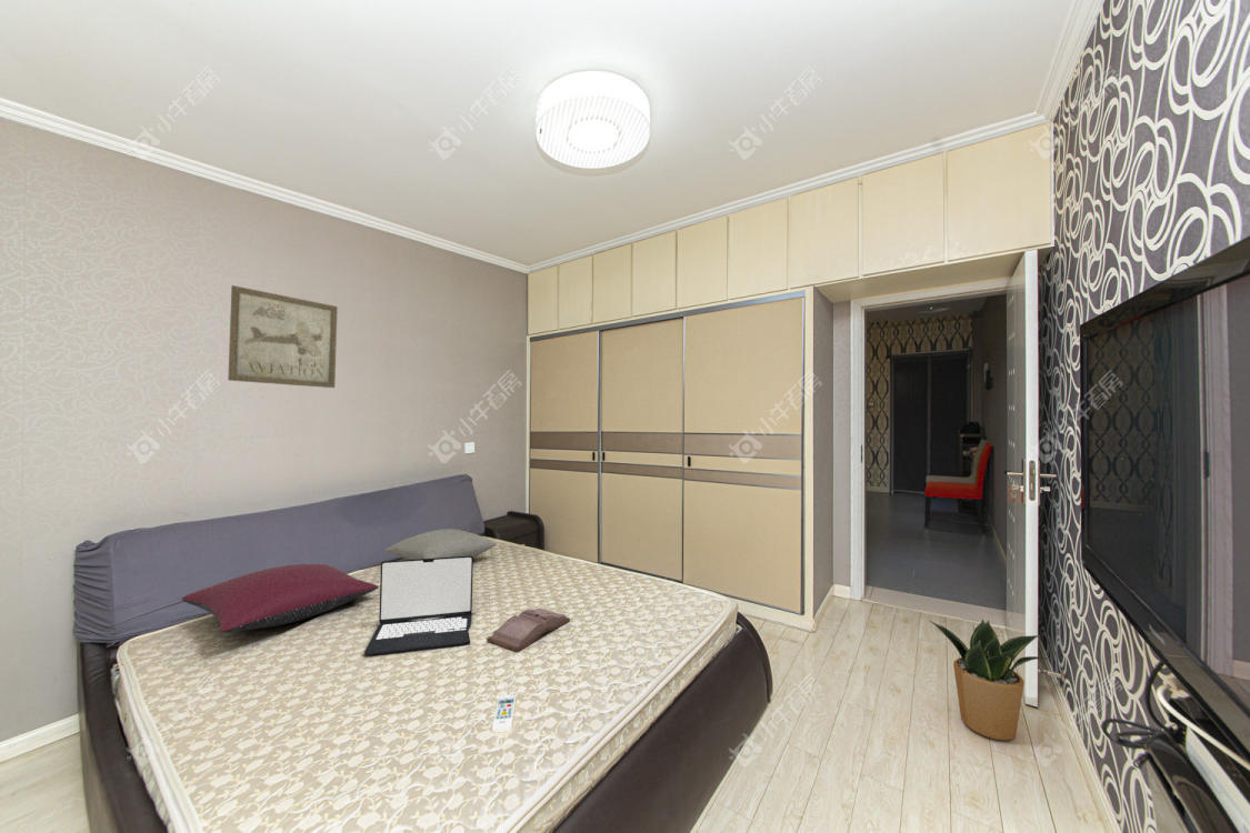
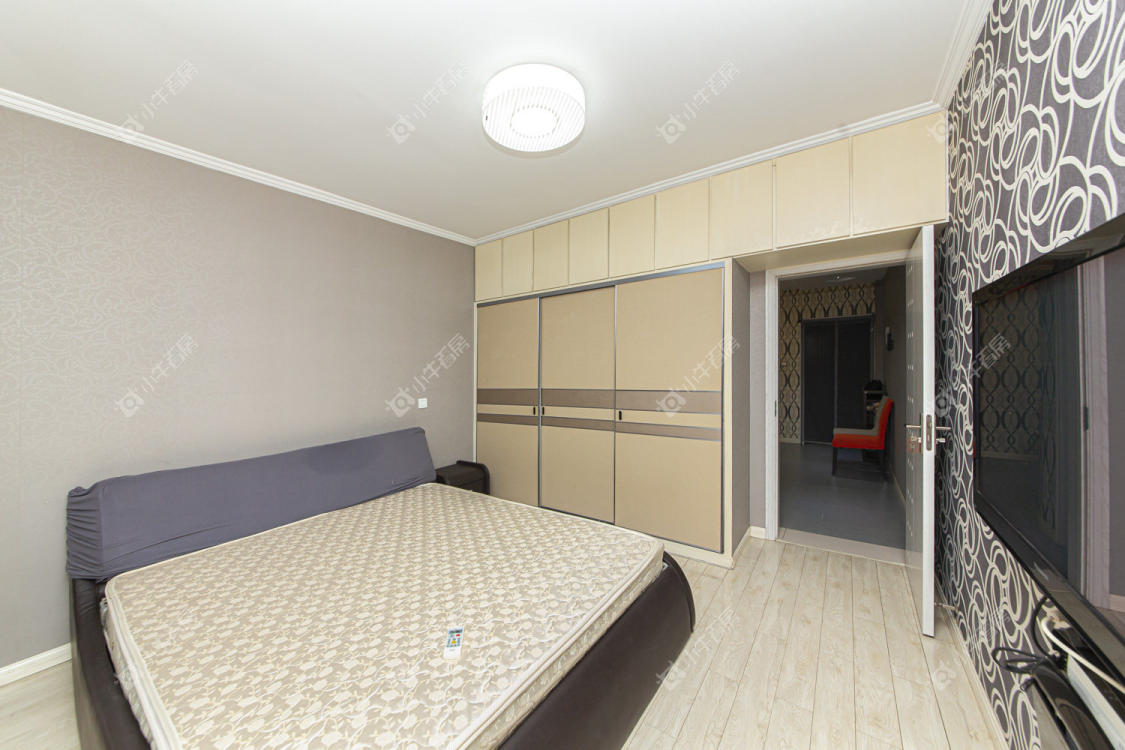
- potted plant [928,618,1053,742]
- wall art [227,284,339,389]
- pillow [383,528,498,560]
- laptop [363,555,474,656]
- hardback book [486,608,571,653]
- pillow [181,563,380,634]
